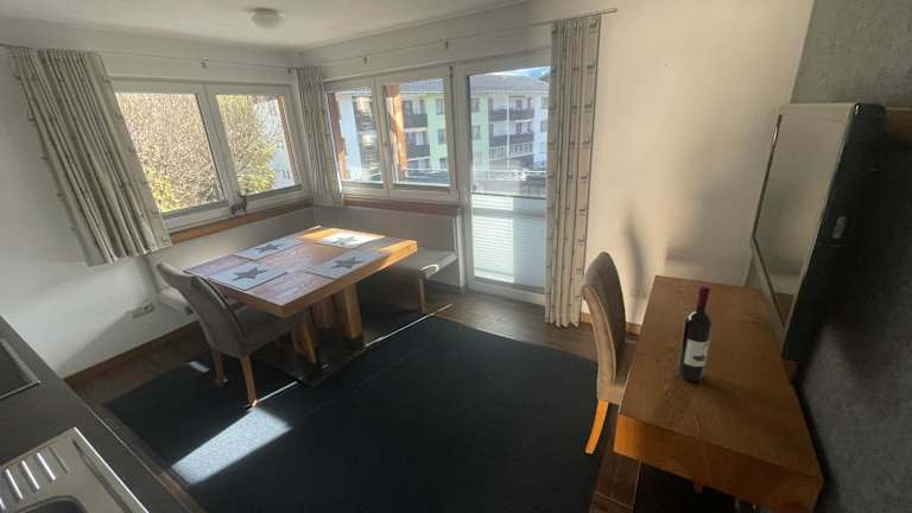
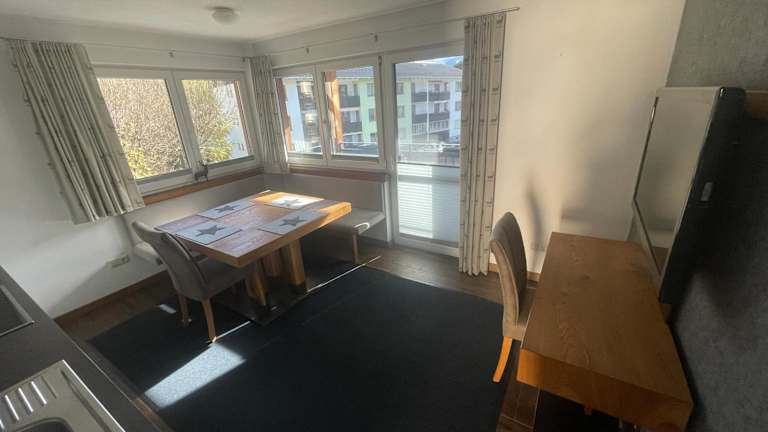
- wine bottle [677,284,714,382]
